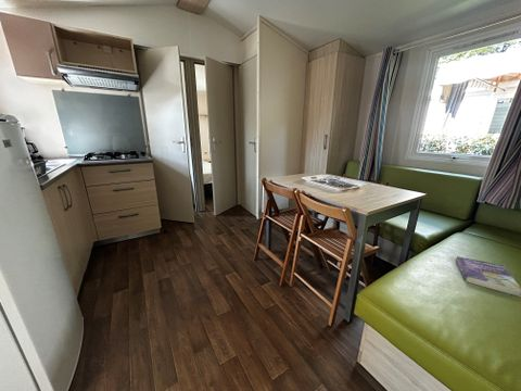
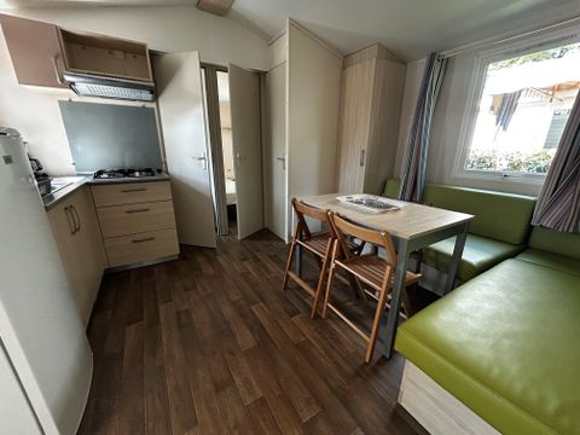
- book [455,255,521,299]
